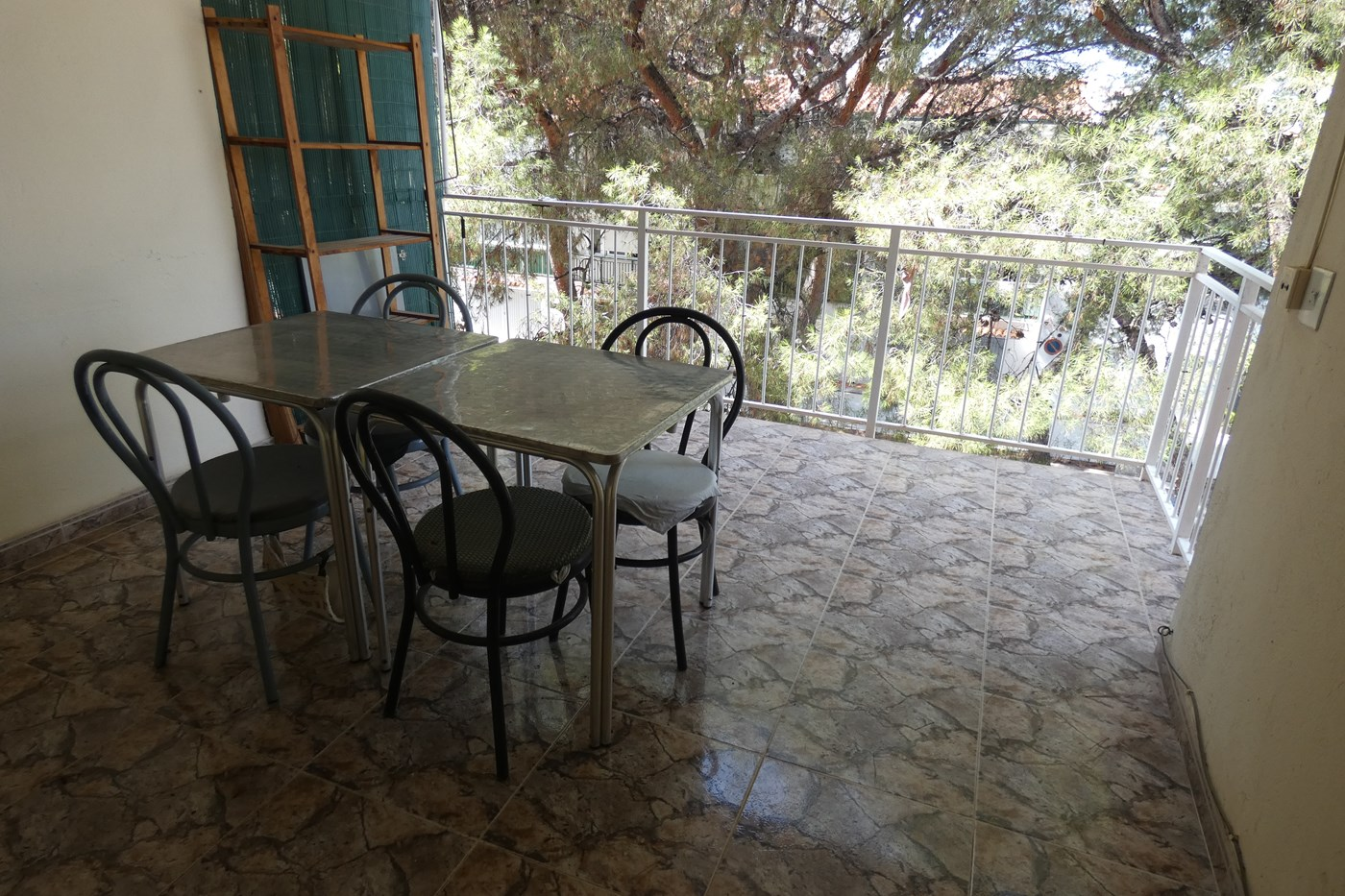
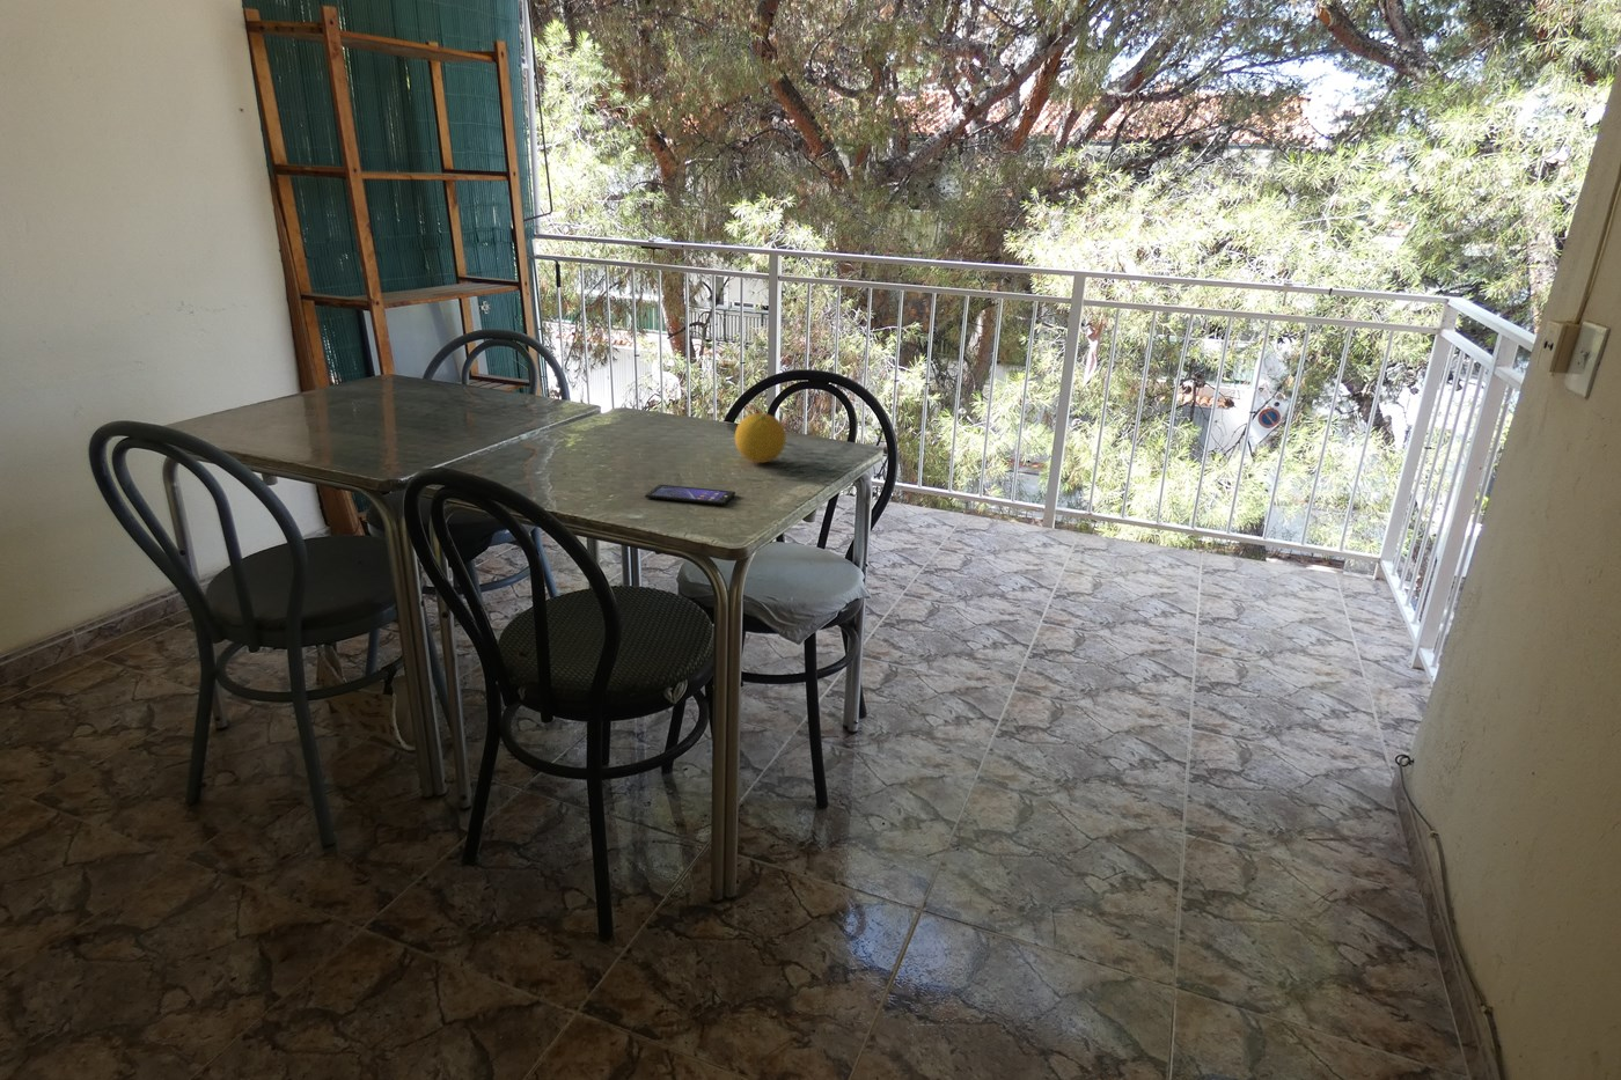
+ fruit [734,412,787,464]
+ smartphone [644,483,736,506]
